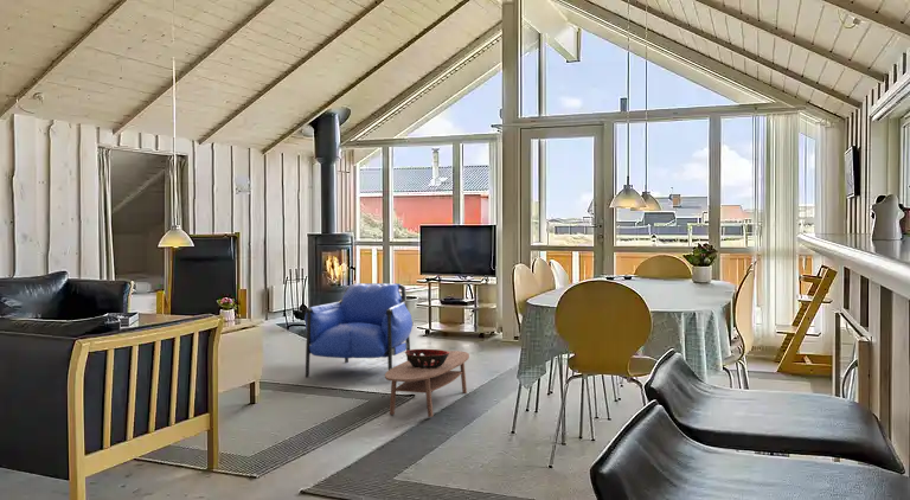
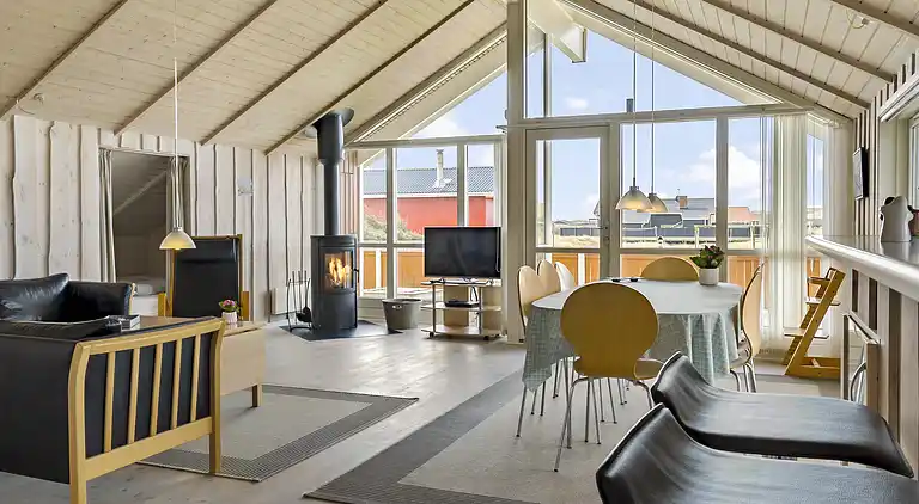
- coffee table [384,350,470,418]
- decorative bowl [404,348,449,368]
- armchair [303,282,414,378]
